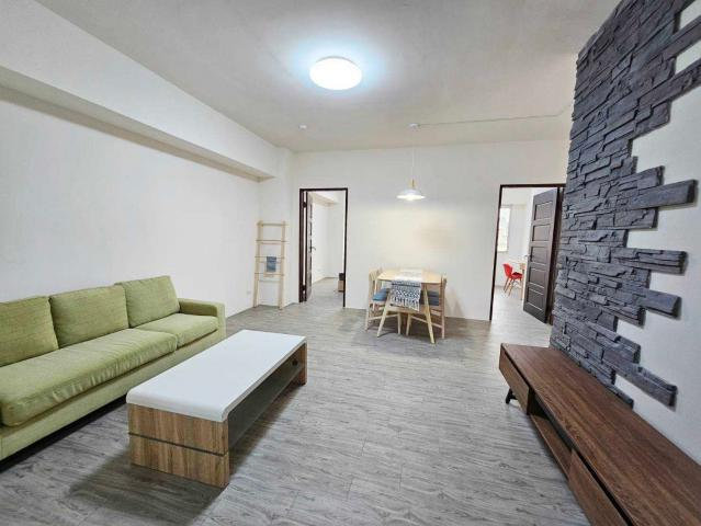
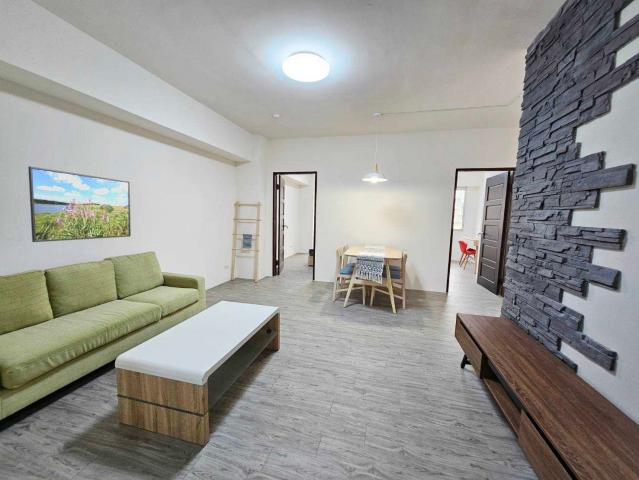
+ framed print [27,165,132,243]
